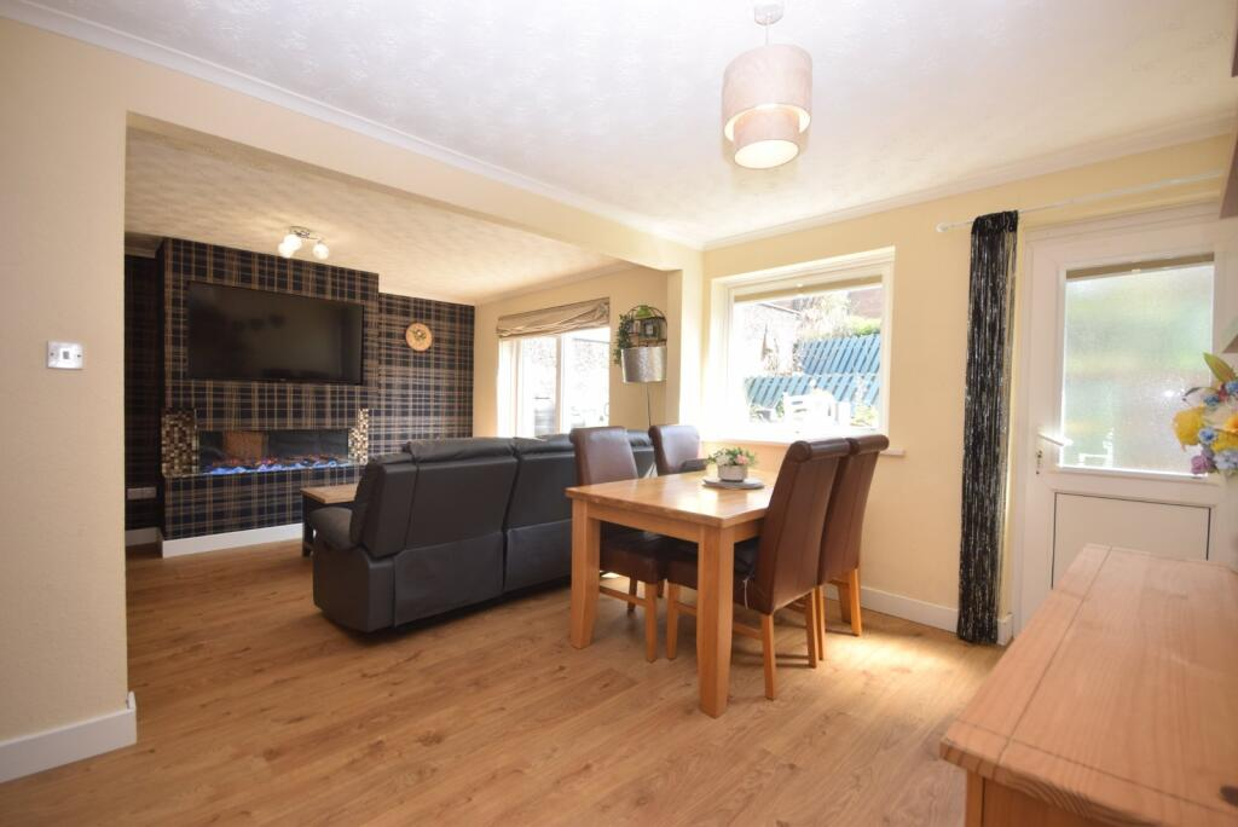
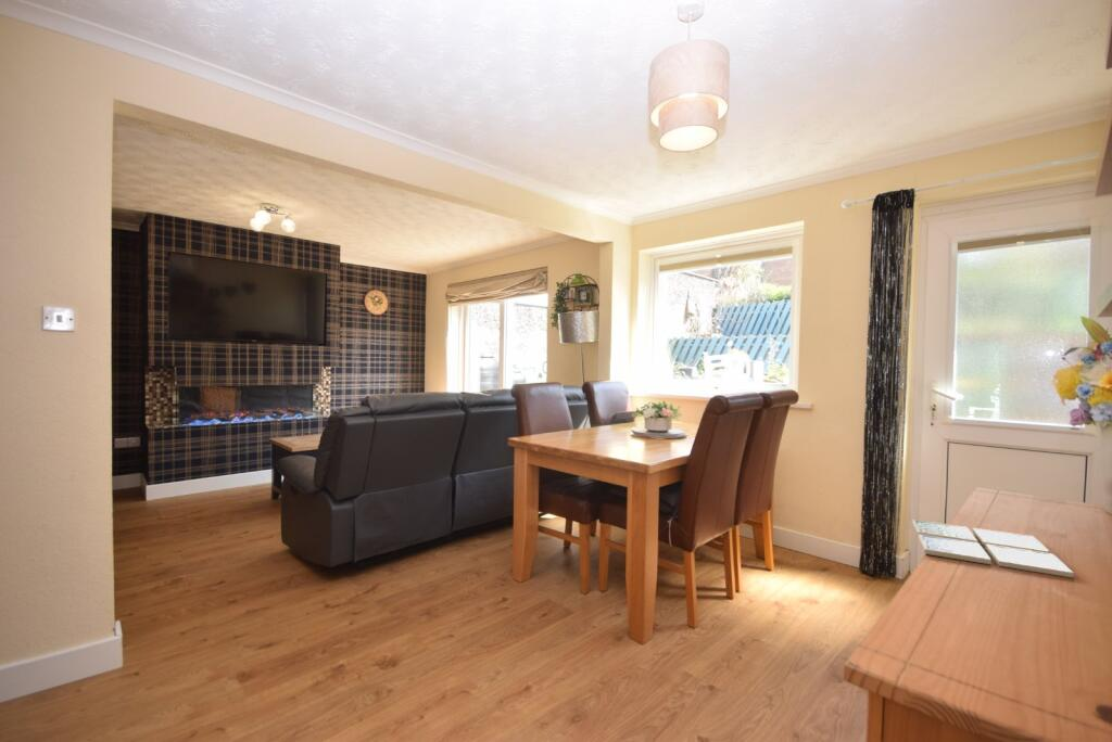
+ drink coaster [911,519,1075,579]
